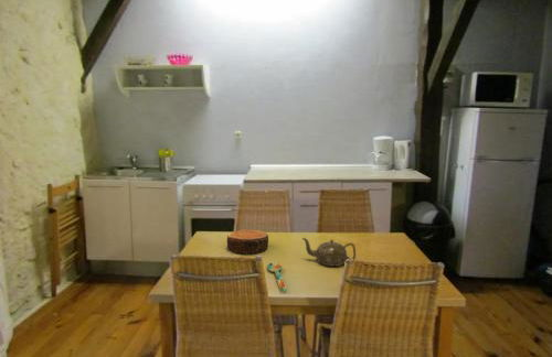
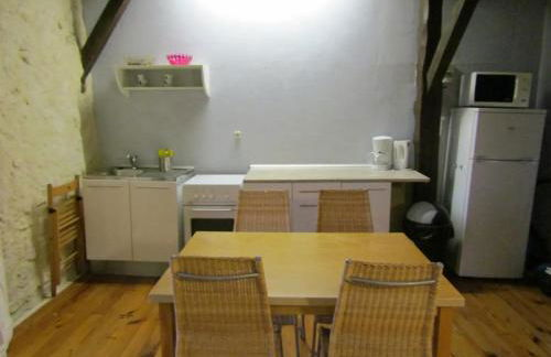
- teapot [301,237,357,267]
- bowl [226,228,269,255]
- spoon [266,262,288,292]
